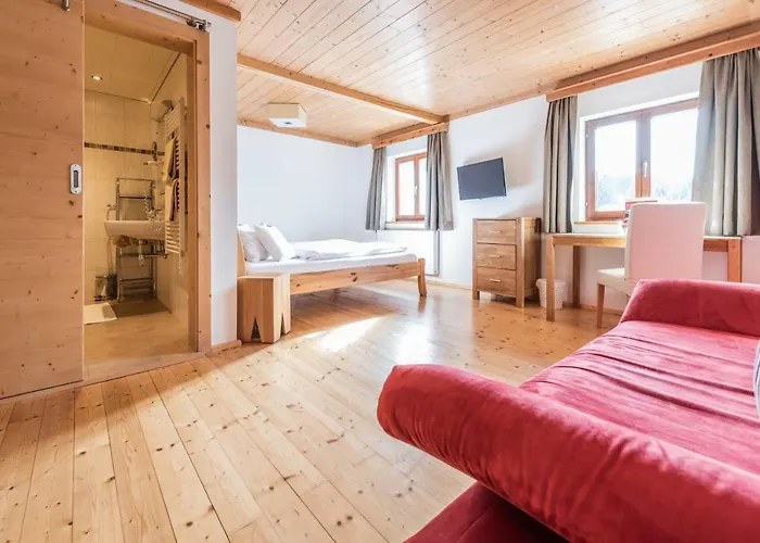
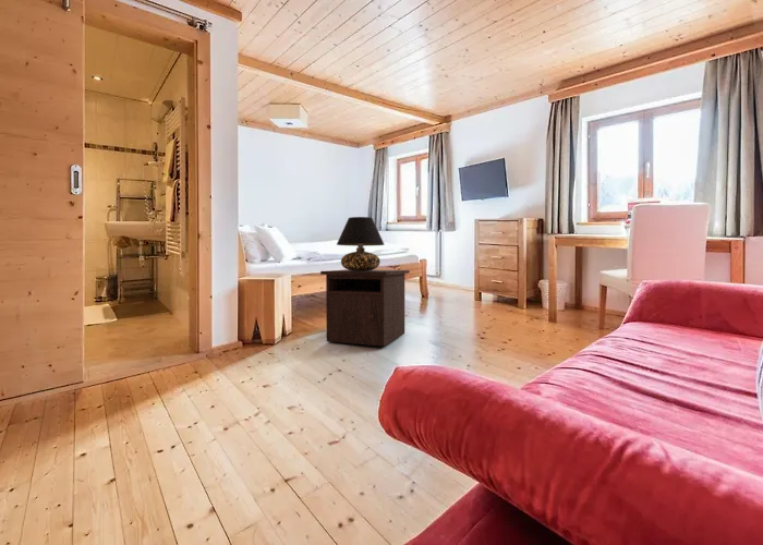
+ table lamp [336,216,386,271]
+ nightstand [319,269,411,348]
